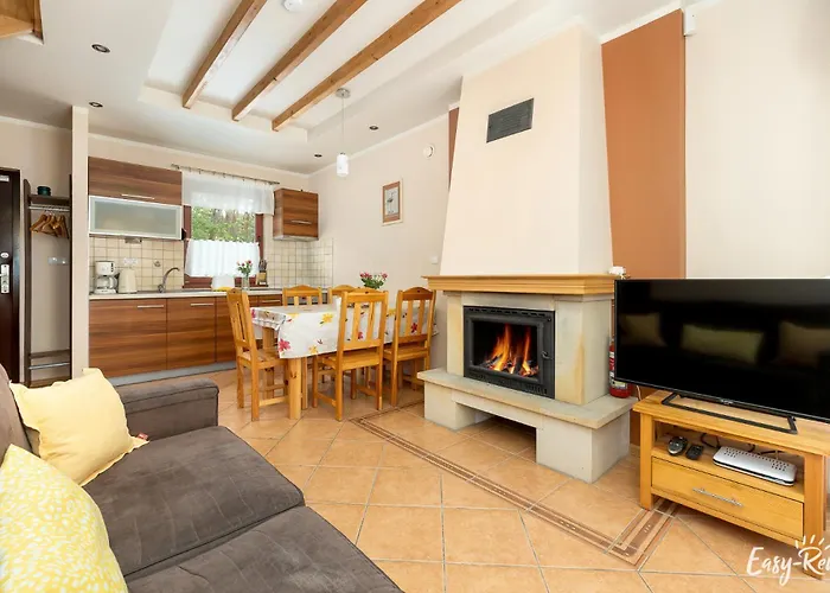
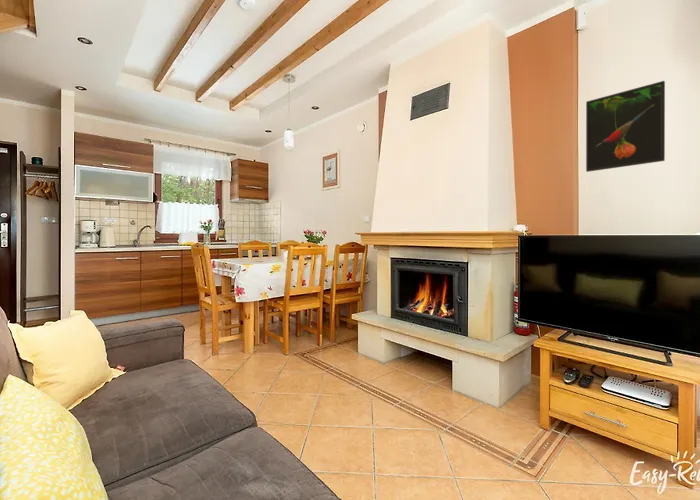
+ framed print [585,80,666,173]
